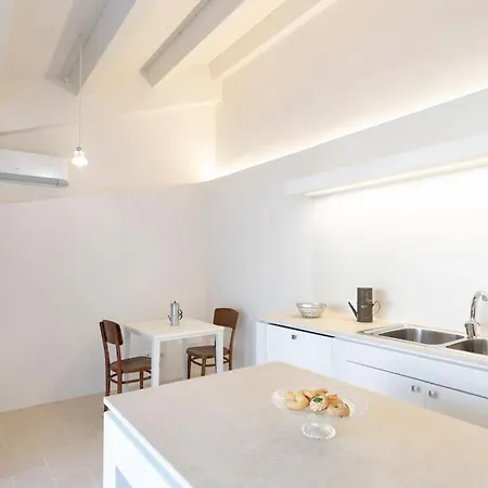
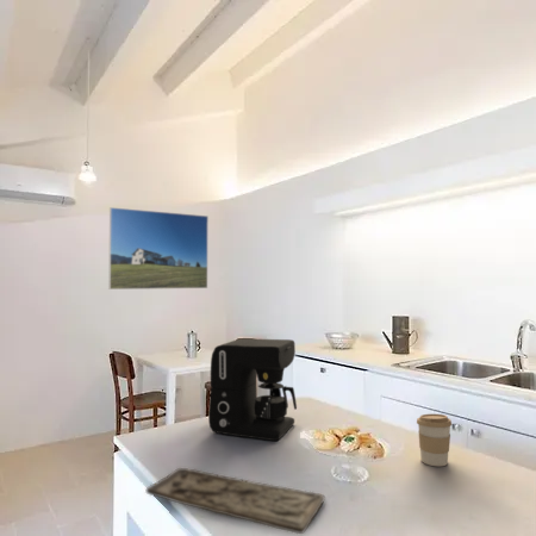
+ cutting board [144,467,326,535]
+ coffee maker [207,337,298,442]
+ coffee cup [416,413,453,467]
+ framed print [107,206,210,291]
